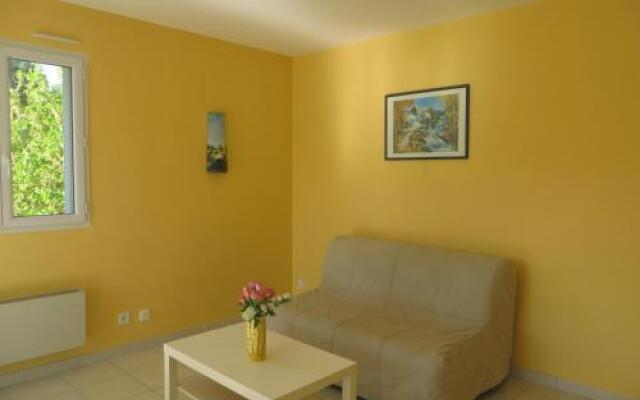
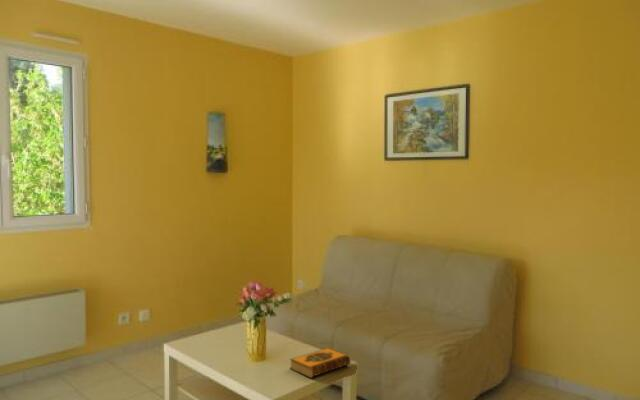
+ hardback book [289,347,352,379]
